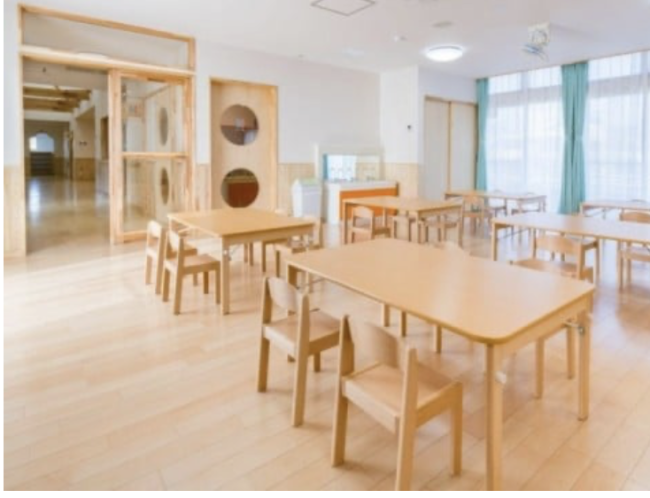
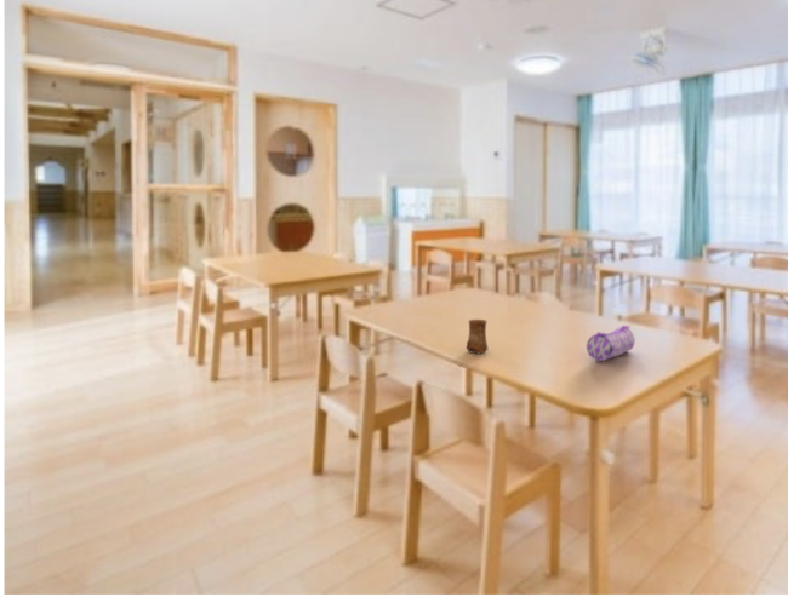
+ cup [466,318,490,355]
+ pencil case [586,325,636,362]
